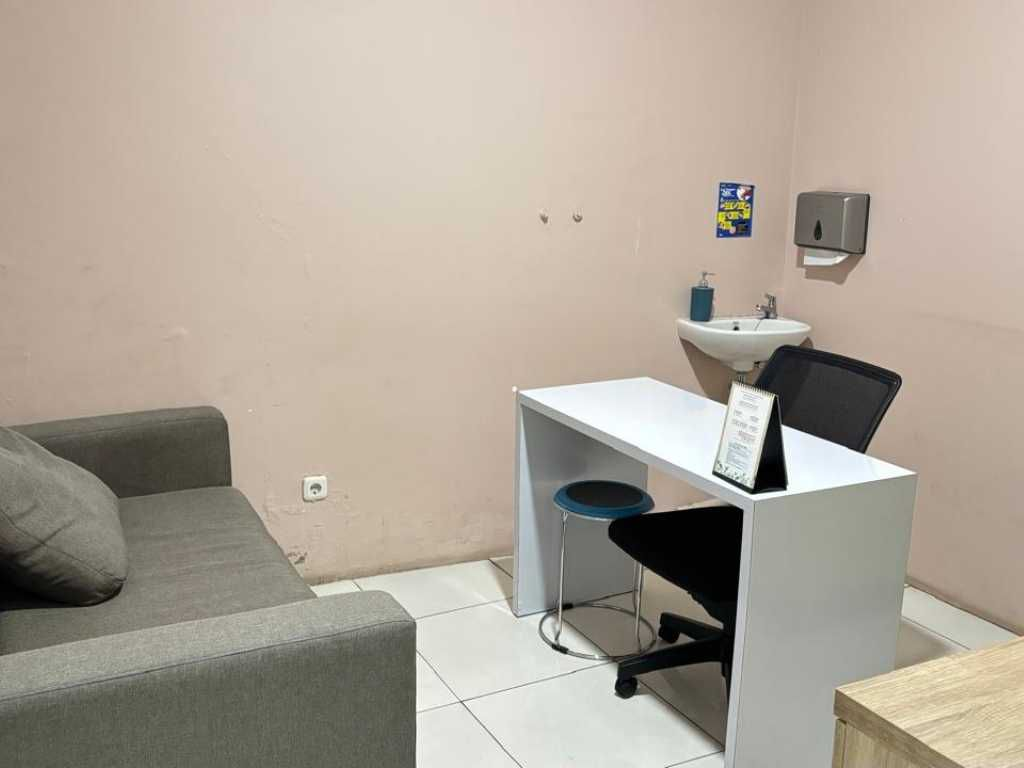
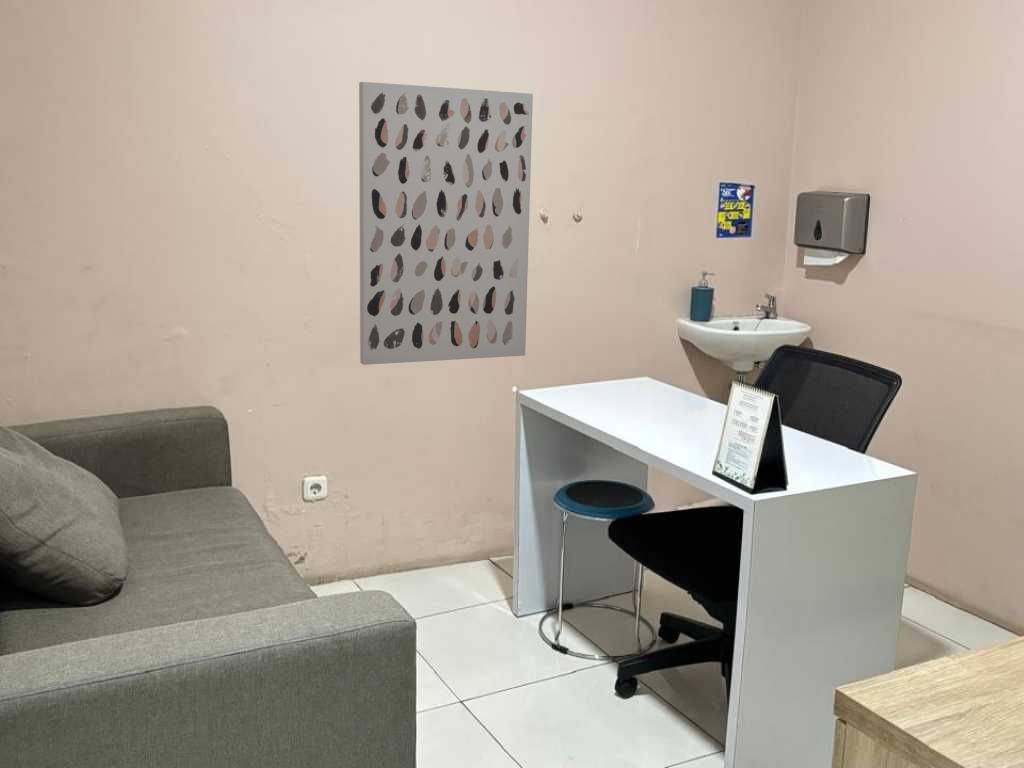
+ wall art [358,81,534,366]
